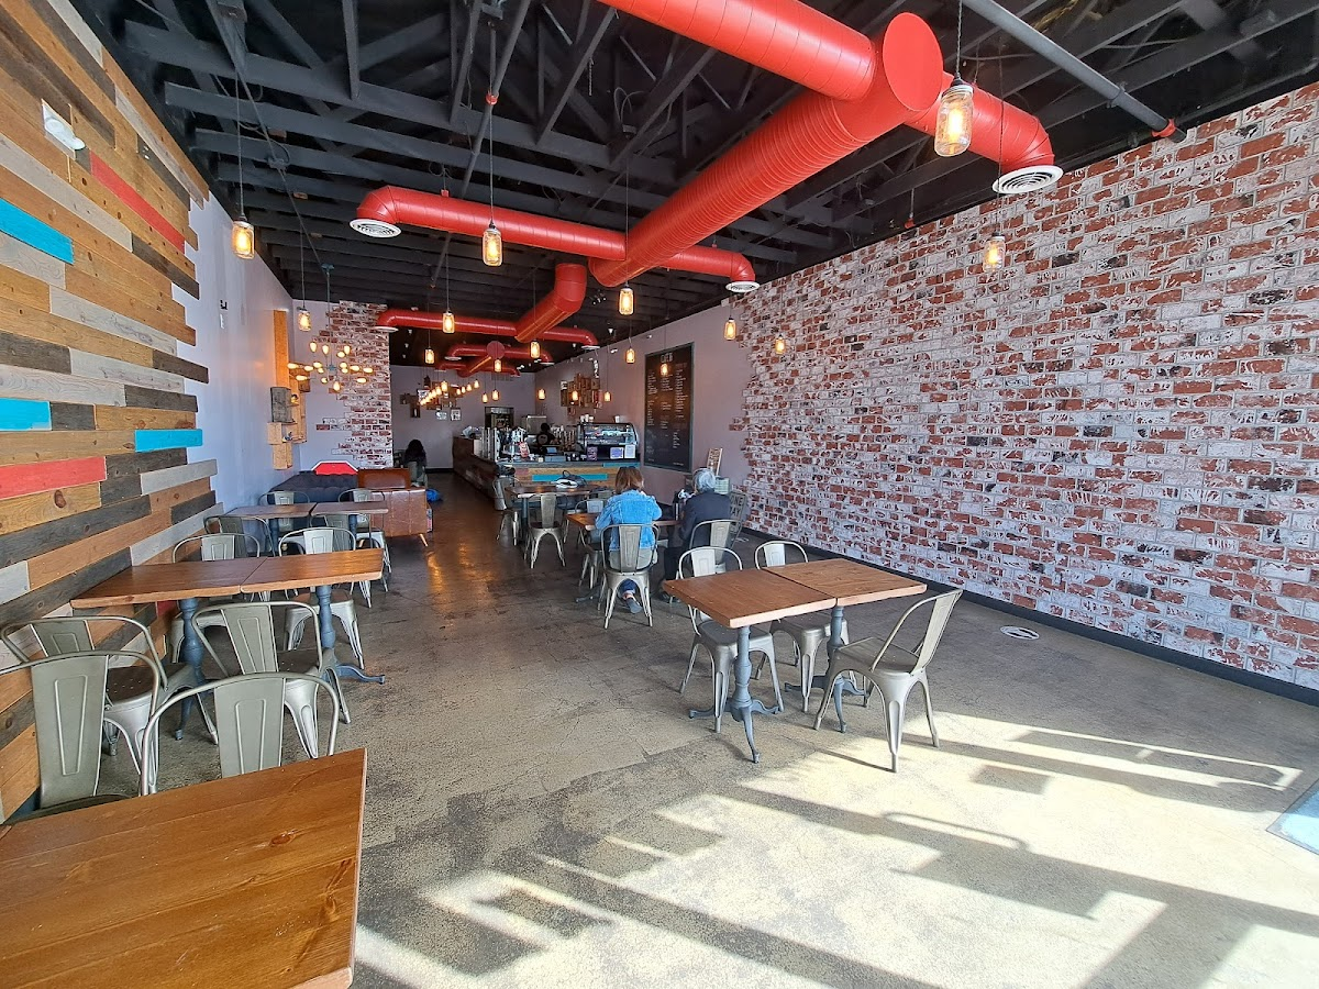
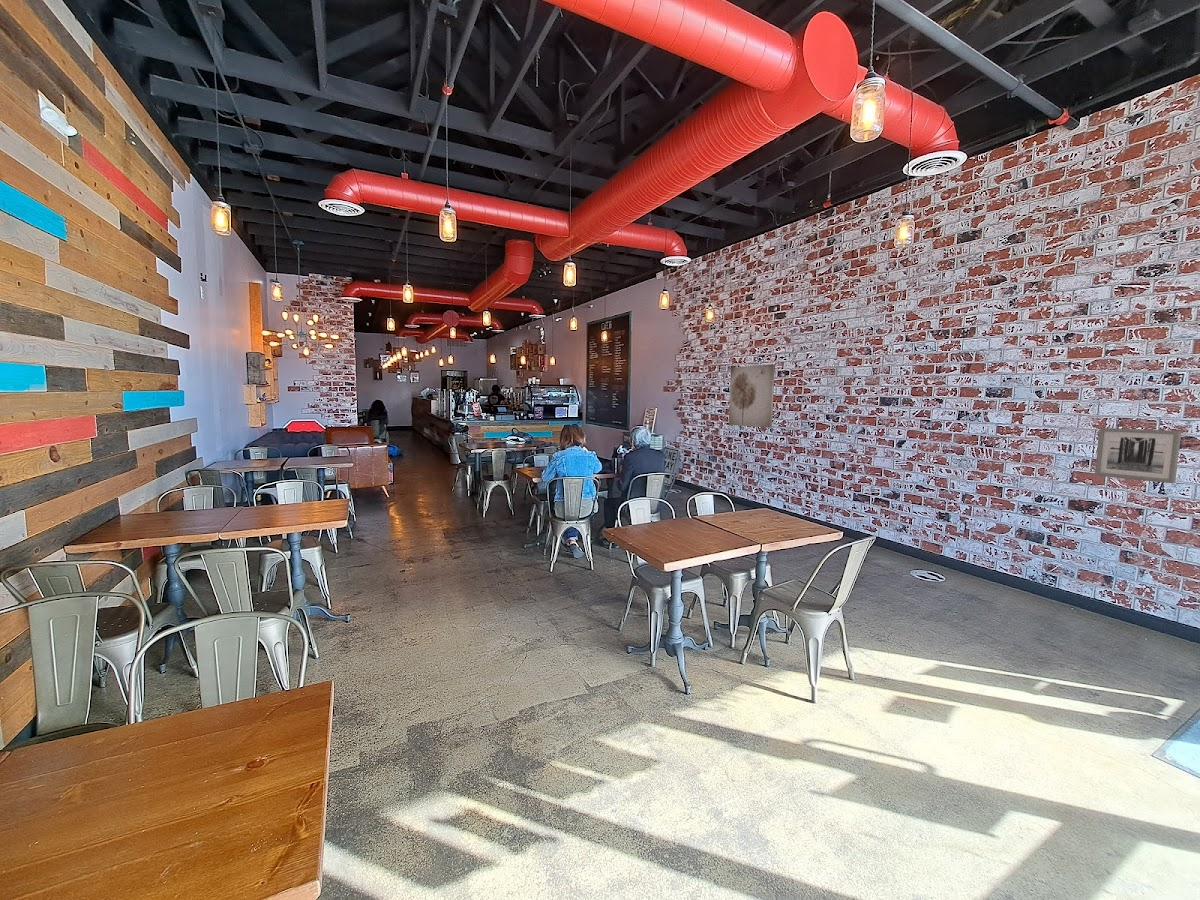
+ wall art [1094,427,1182,484]
+ wall art [728,363,776,429]
